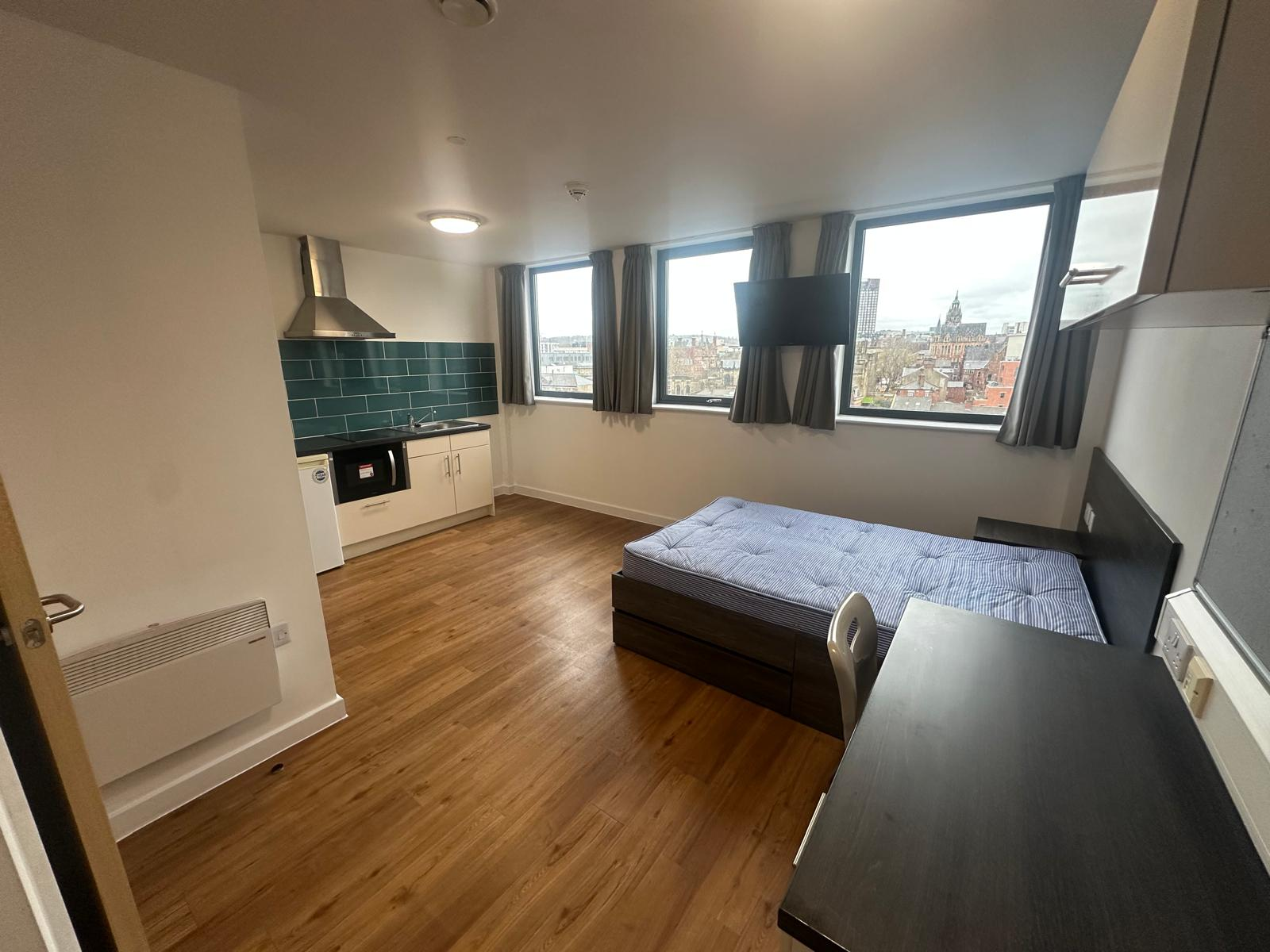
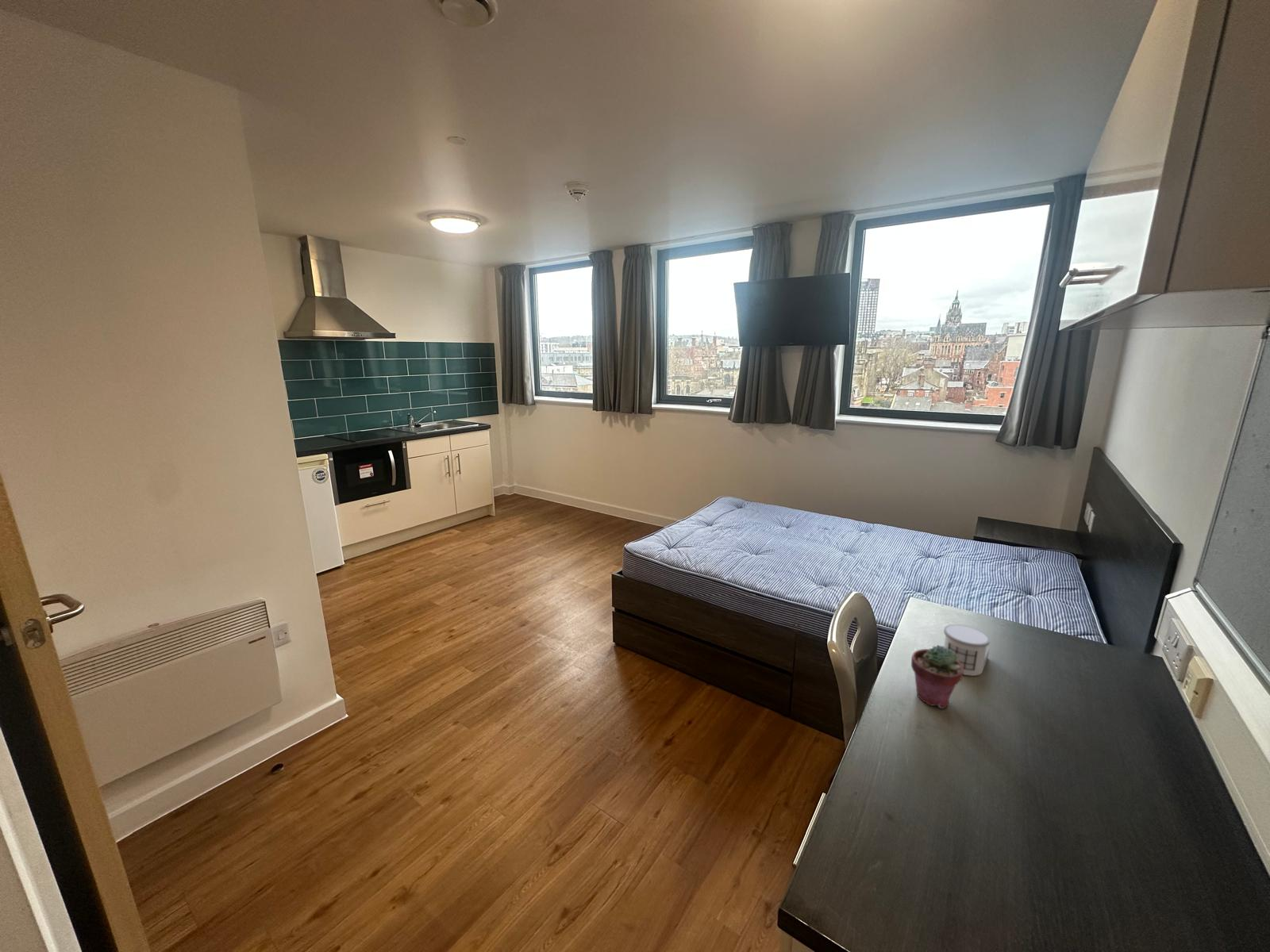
+ mug [943,624,991,677]
+ potted succulent [910,644,964,709]
